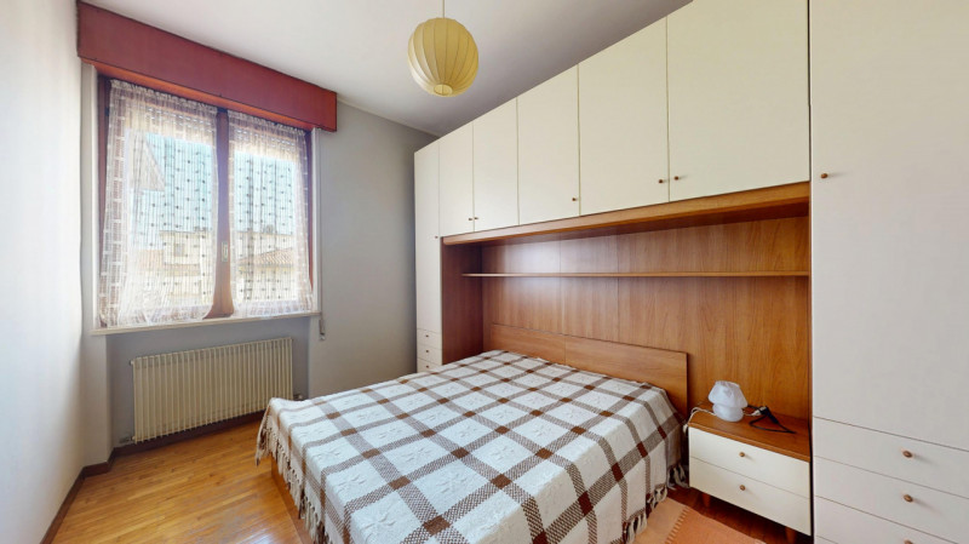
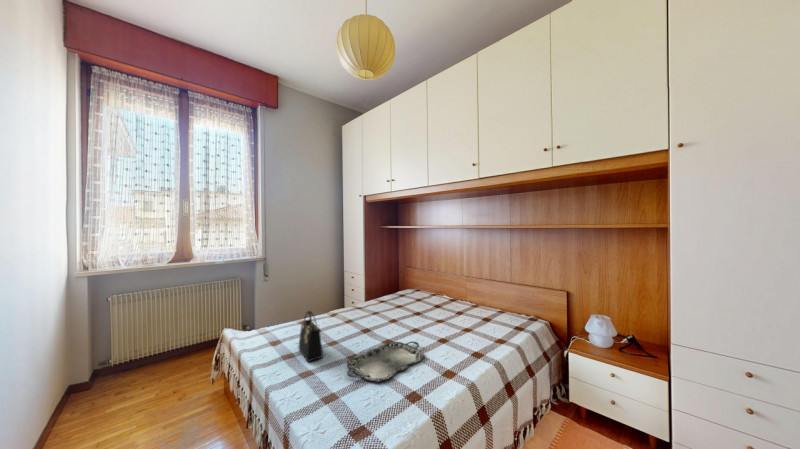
+ handbag [298,310,324,363]
+ serving tray [346,340,426,383]
